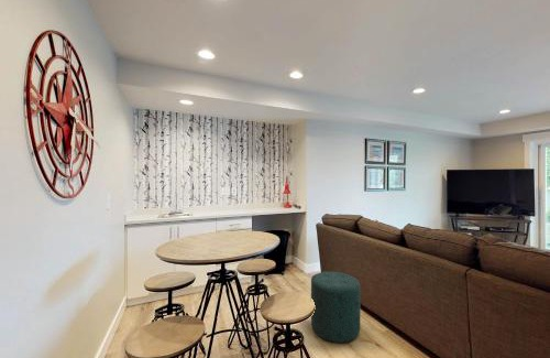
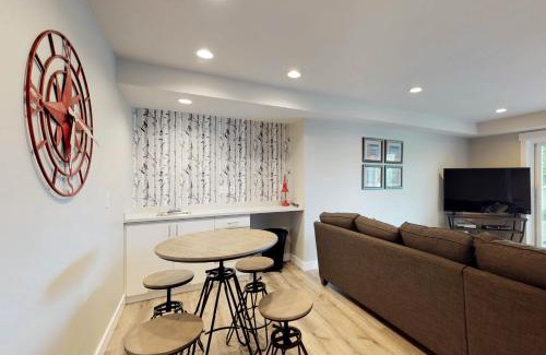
- ottoman [310,271,362,344]
